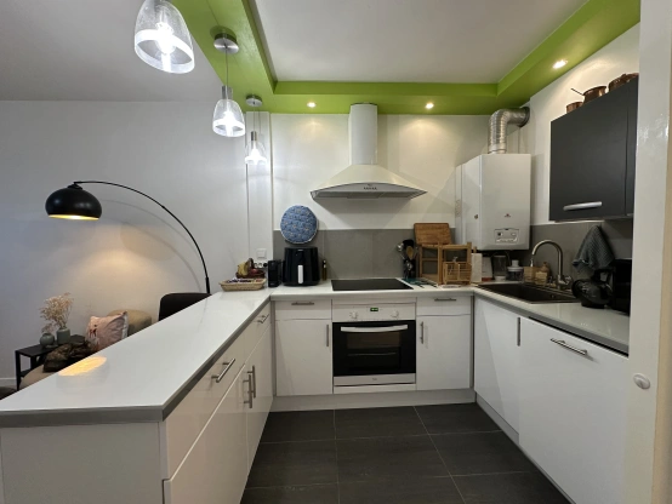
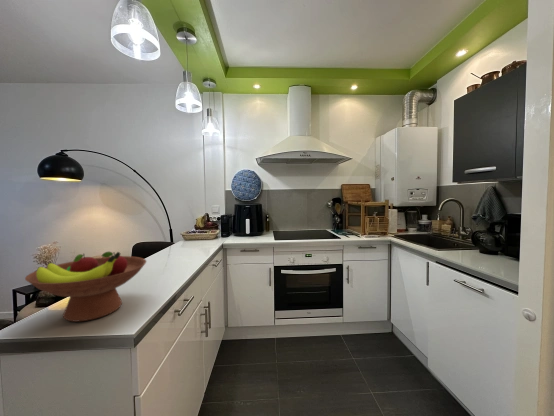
+ fruit bowl [24,251,147,323]
